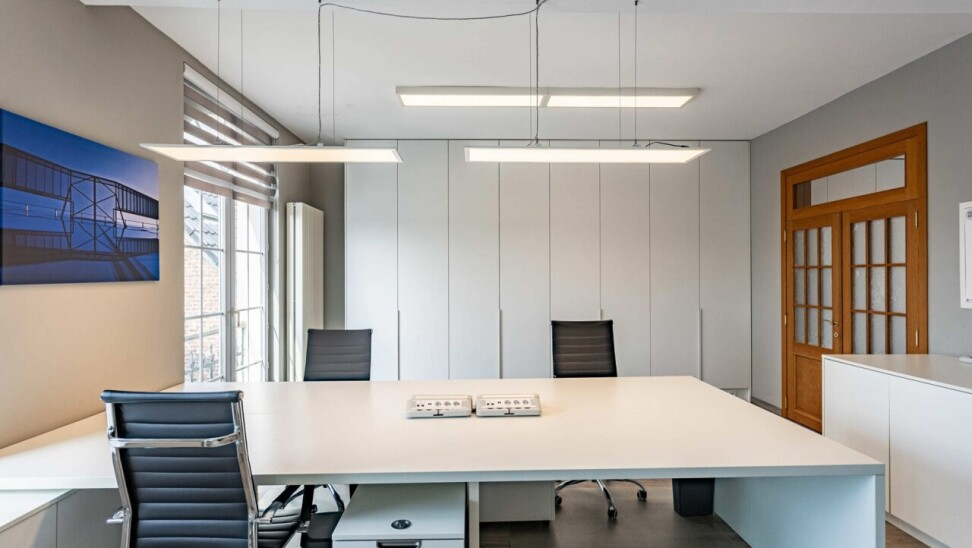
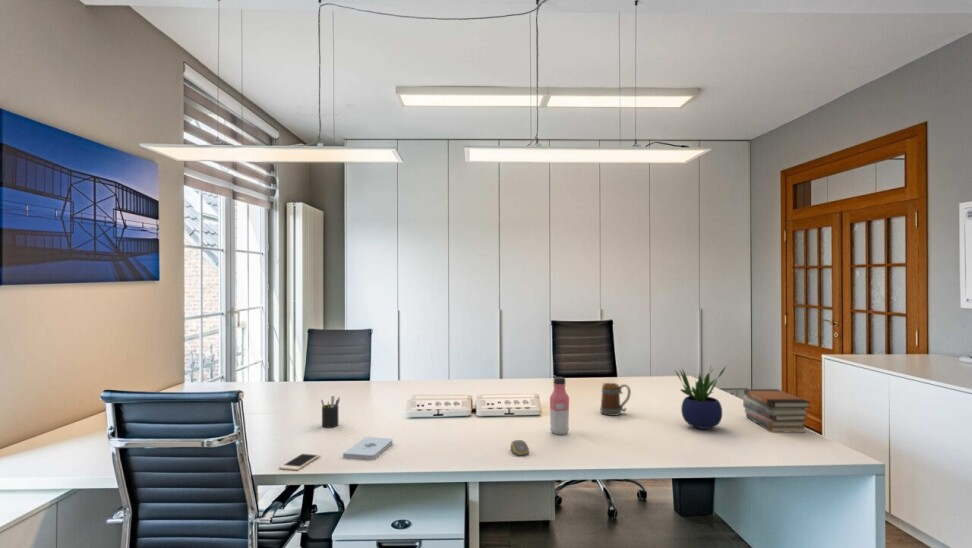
+ pen holder [320,395,341,429]
+ potted plant [674,366,727,430]
+ computer mouse [510,439,530,457]
+ water bottle [549,376,570,436]
+ book stack [742,388,812,434]
+ notepad [342,436,394,461]
+ mug [599,382,632,417]
+ cell phone [278,452,321,471]
